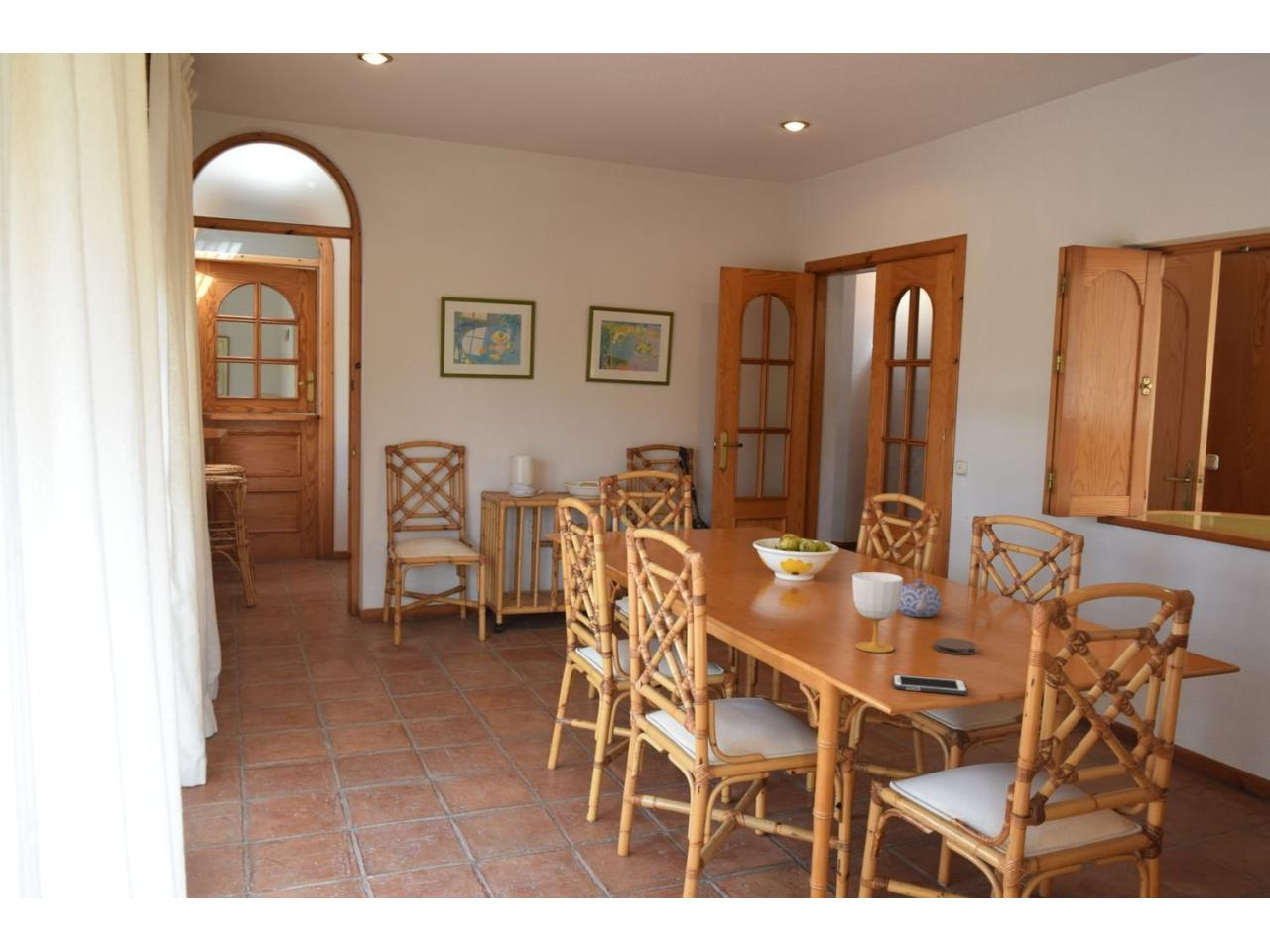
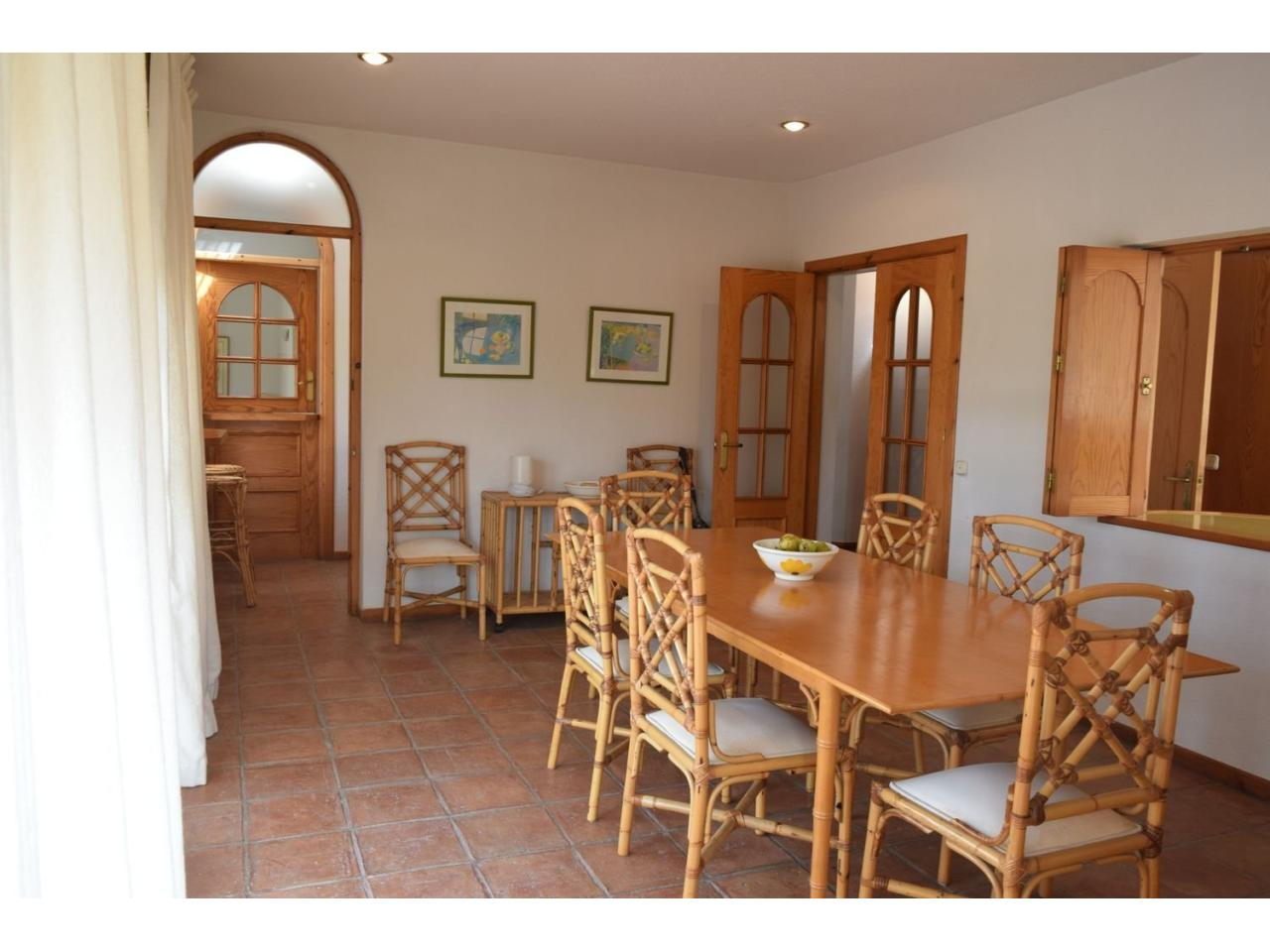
- cell phone [892,673,968,696]
- coaster [933,637,978,655]
- teapot [897,578,943,618]
- cup [851,571,904,654]
